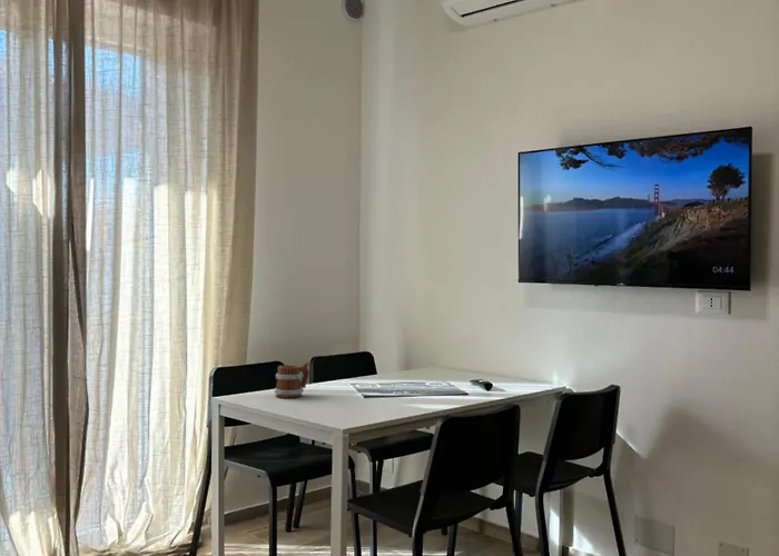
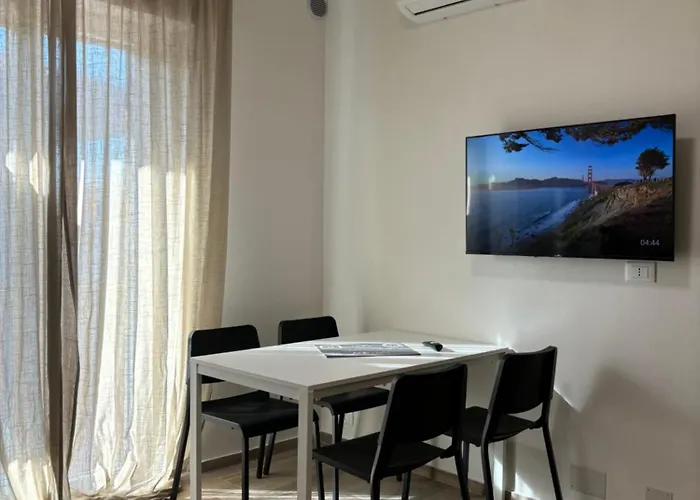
- mug [274,361,310,399]
